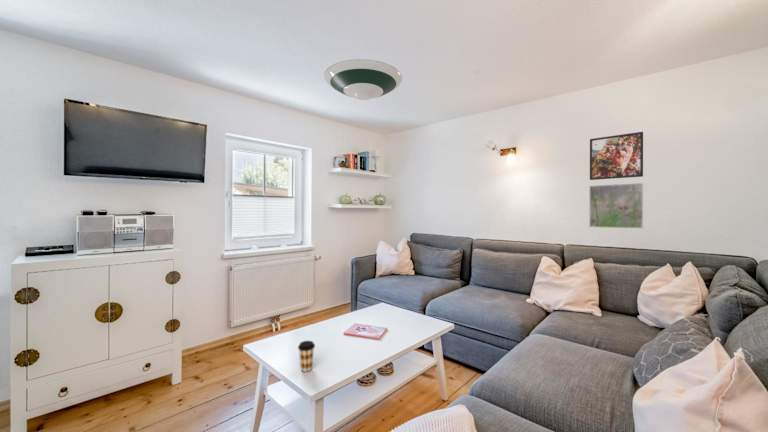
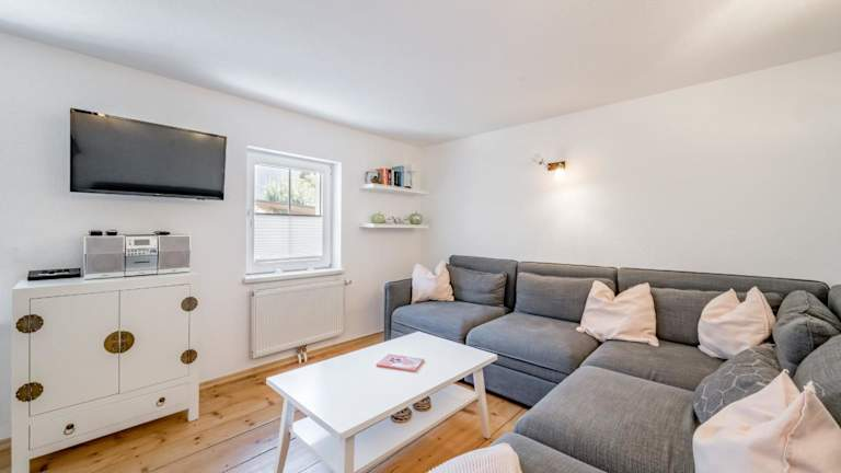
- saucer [323,58,403,101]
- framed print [588,182,644,229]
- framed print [589,131,644,181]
- coffee cup [297,340,316,373]
